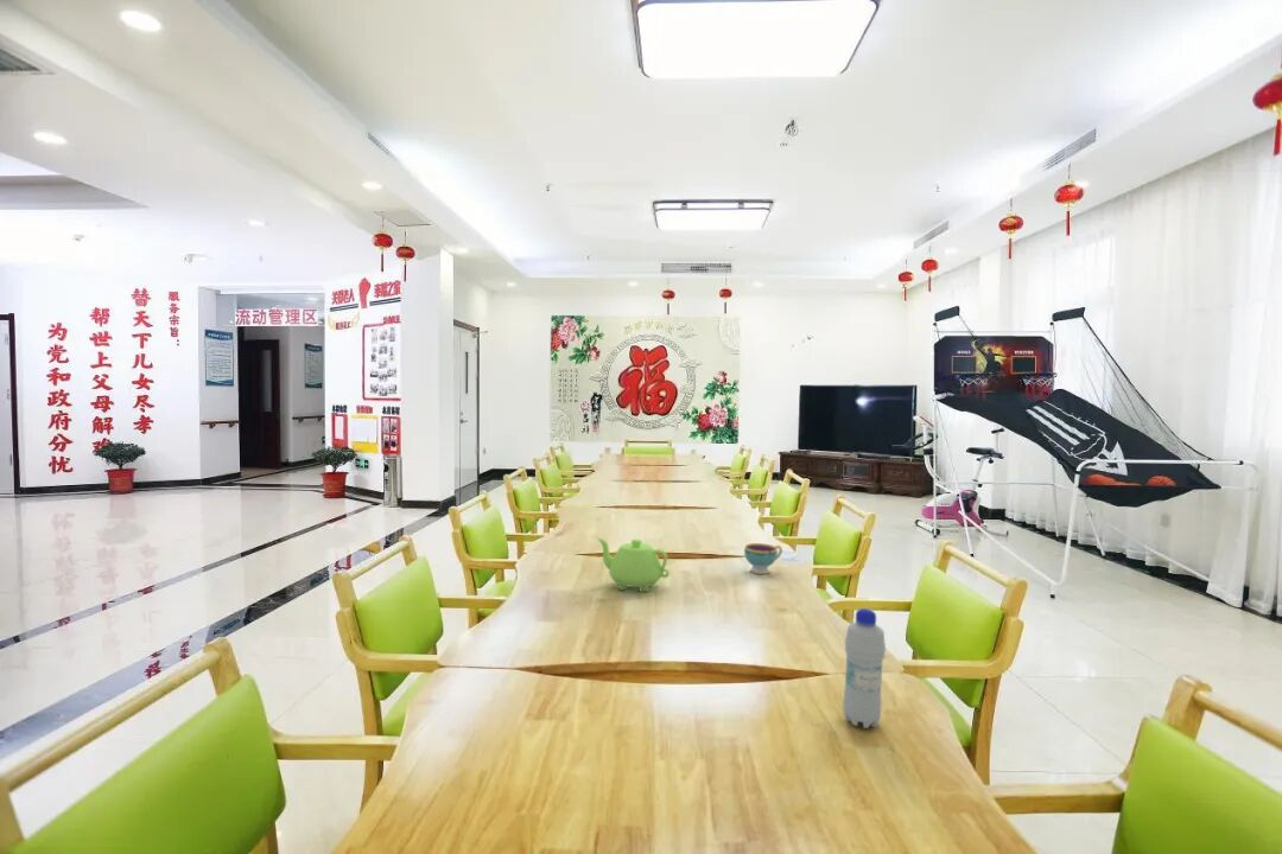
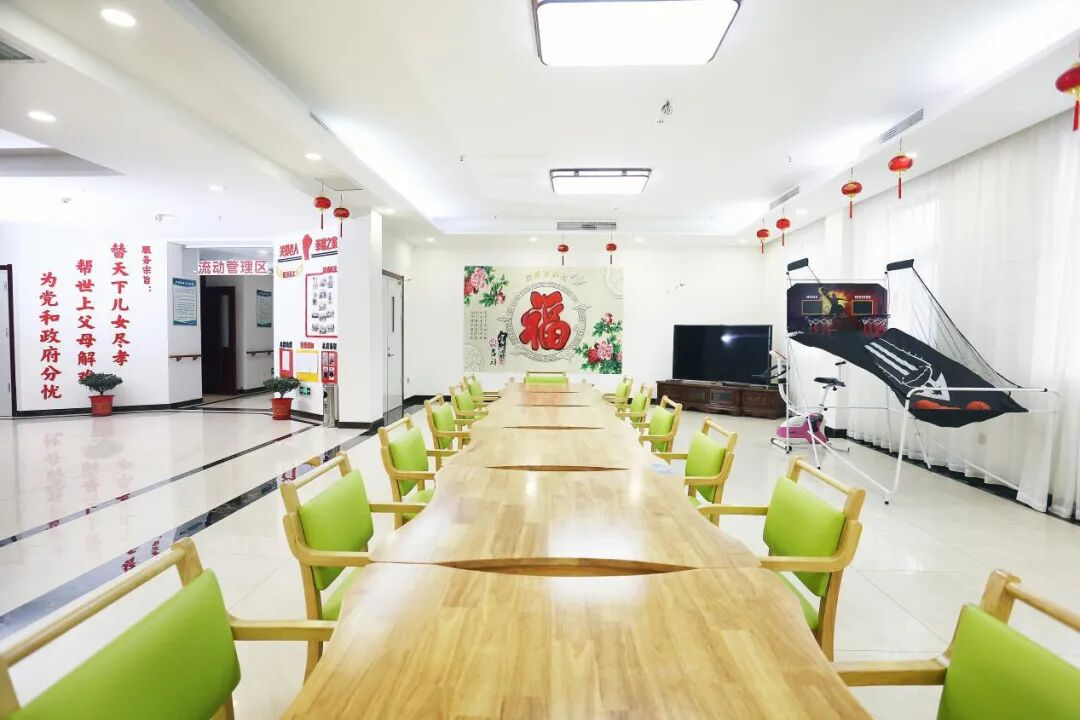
- teacup [743,542,783,575]
- bottle [842,607,887,729]
- teapot [596,537,671,593]
